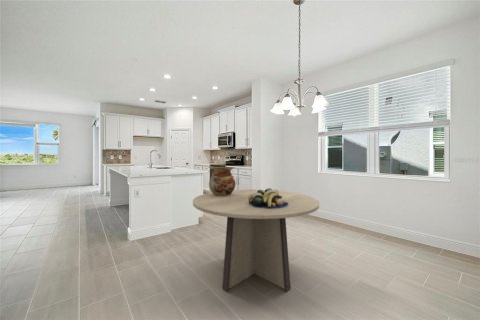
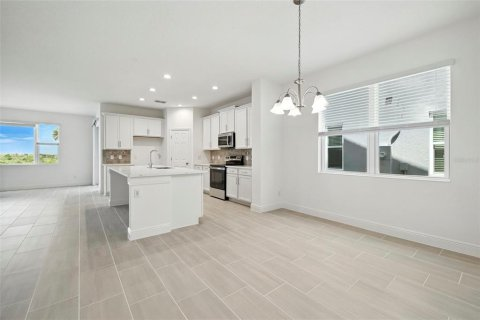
- dining table [192,189,320,293]
- vase [208,166,237,196]
- fruit bowl [248,187,288,209]
